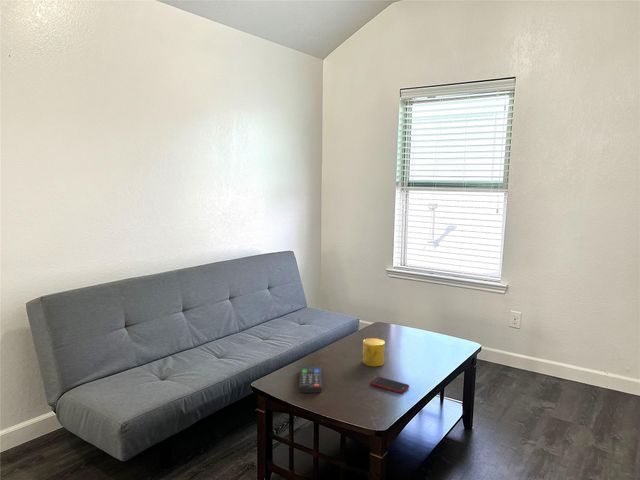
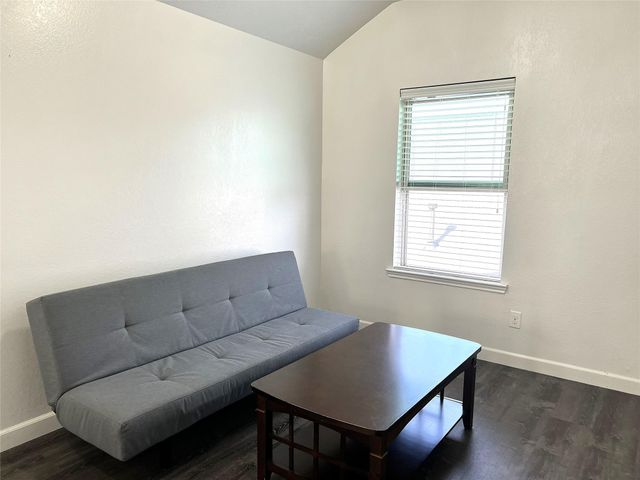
- remote control [298,365,323,394]
- cell phone [369,376,410,394]
- cup [362,337,386,367]
